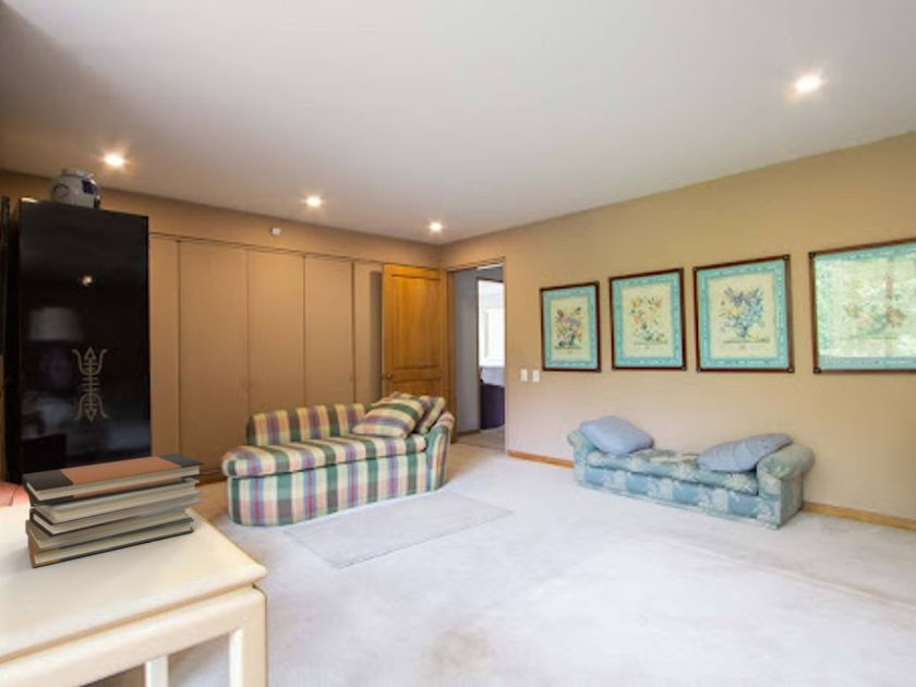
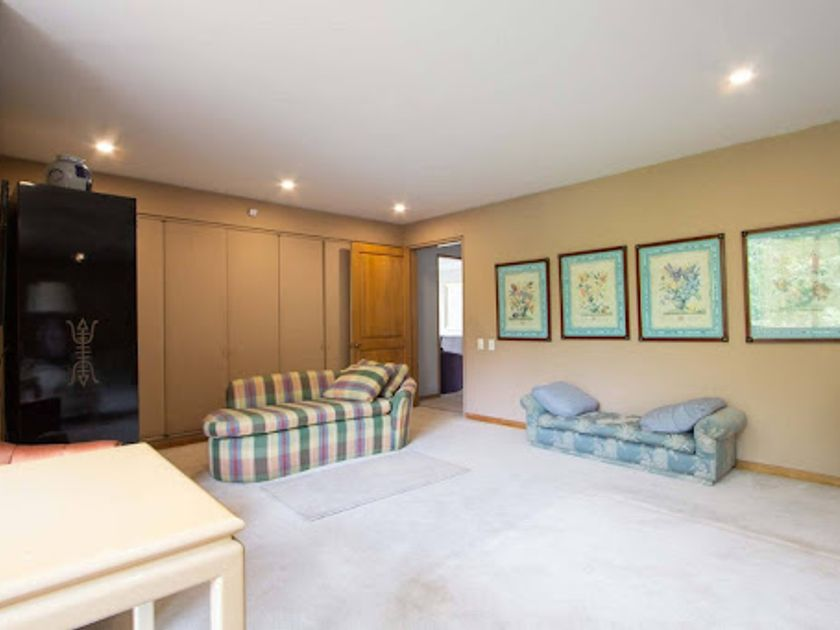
- book stack [22,453,205,569]
